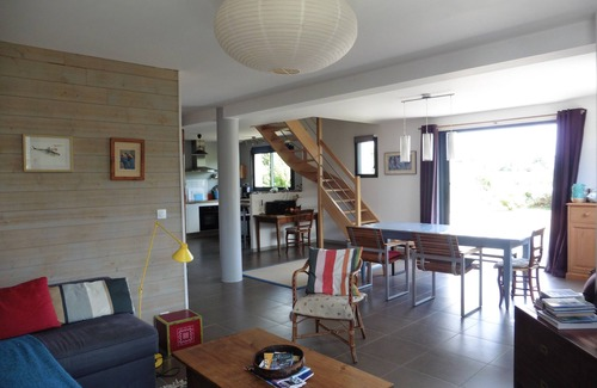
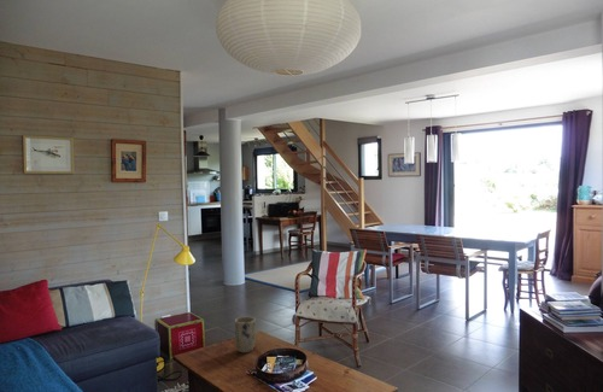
+ plant pot [234,316,257,353]
